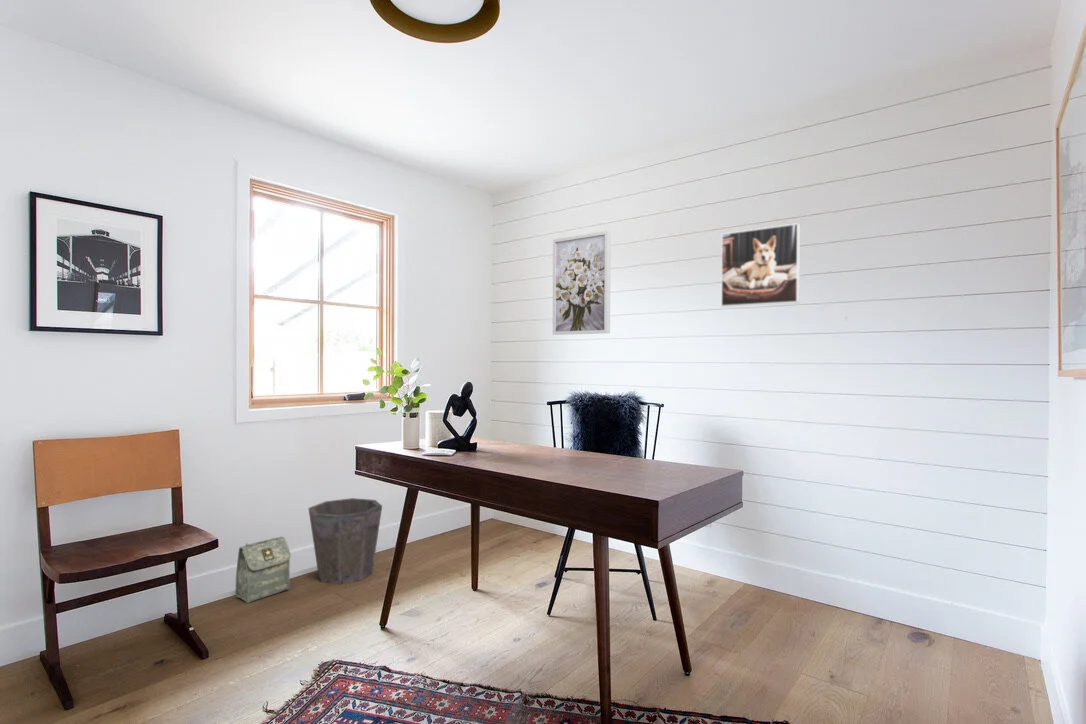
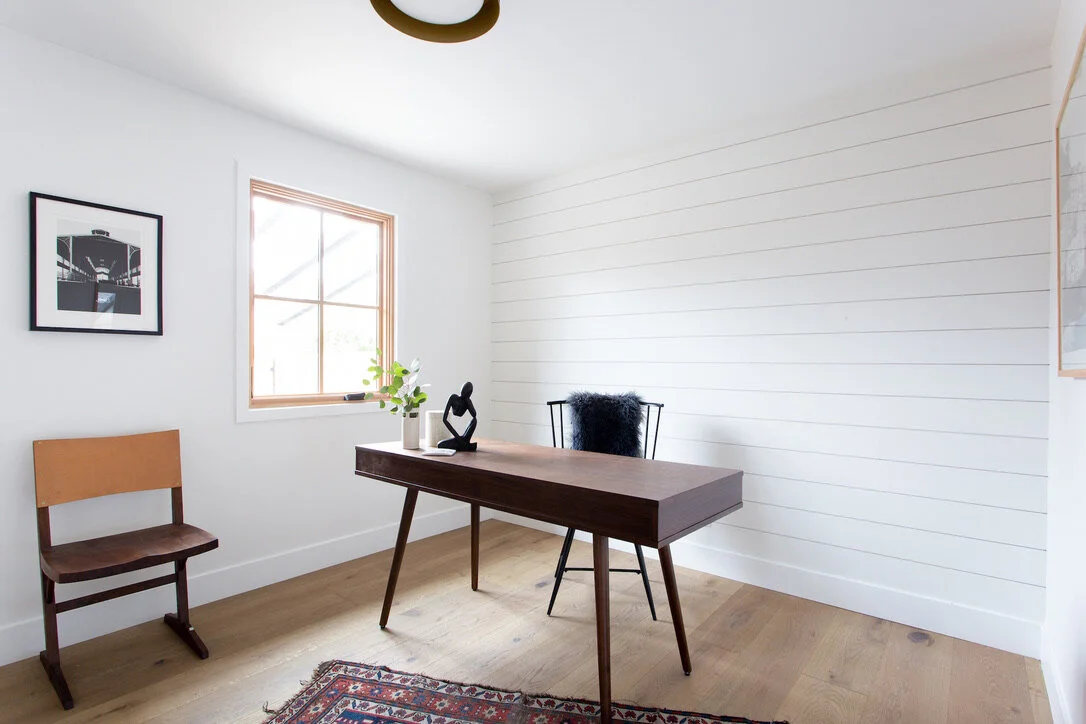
- bag [234,536,292,604]
- waste bin [307,497,383,585]
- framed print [720,222,801,308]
- wall art [552,230,612,336]
